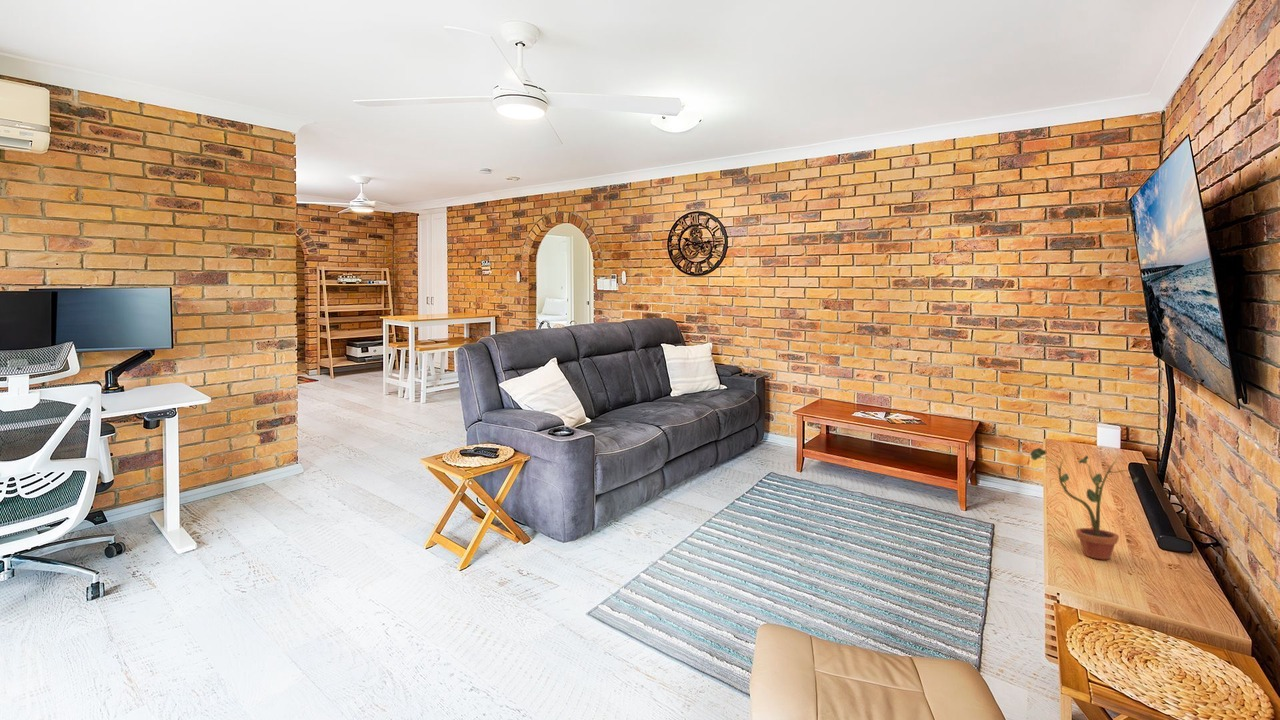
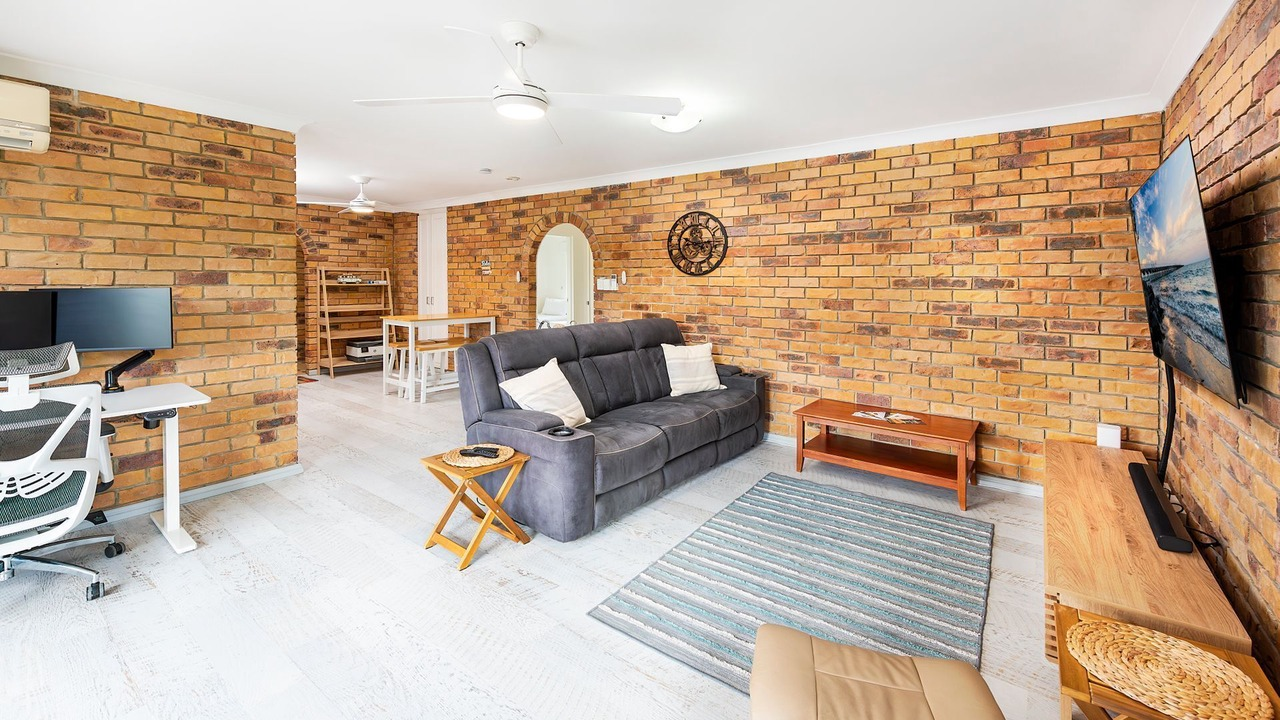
- potted plant [1029,447,1140,560]
